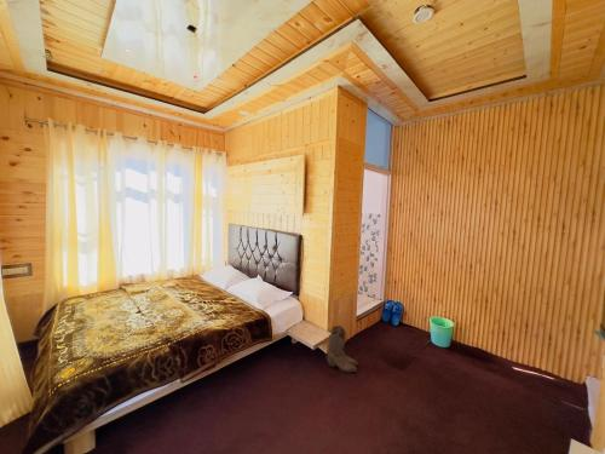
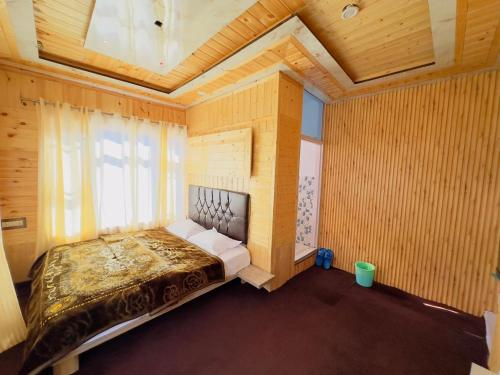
- boots [325,324,359,373]
